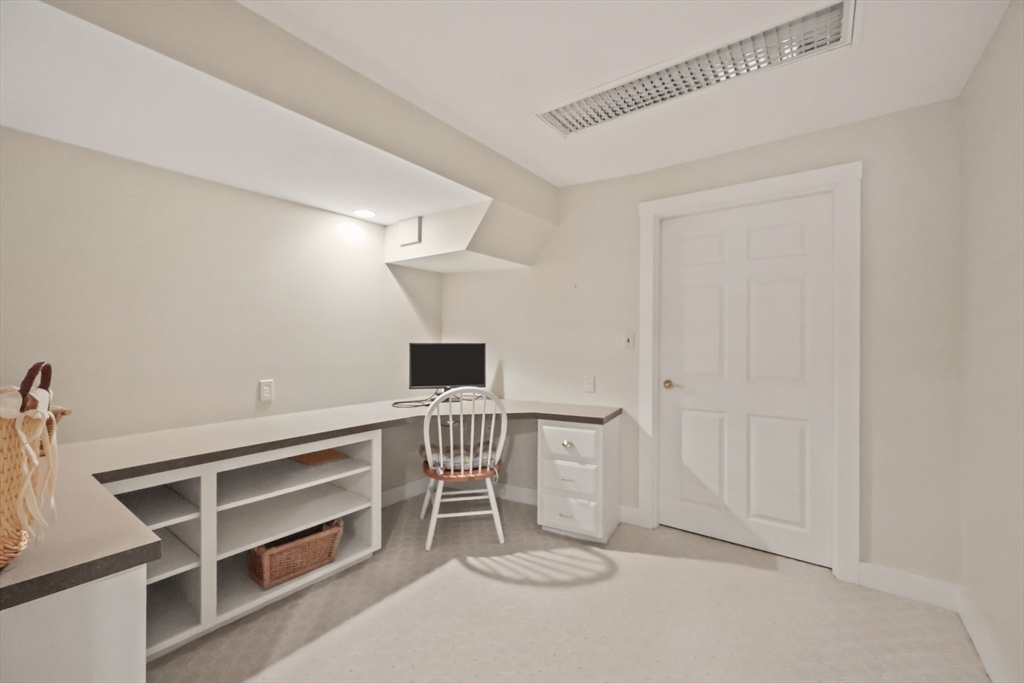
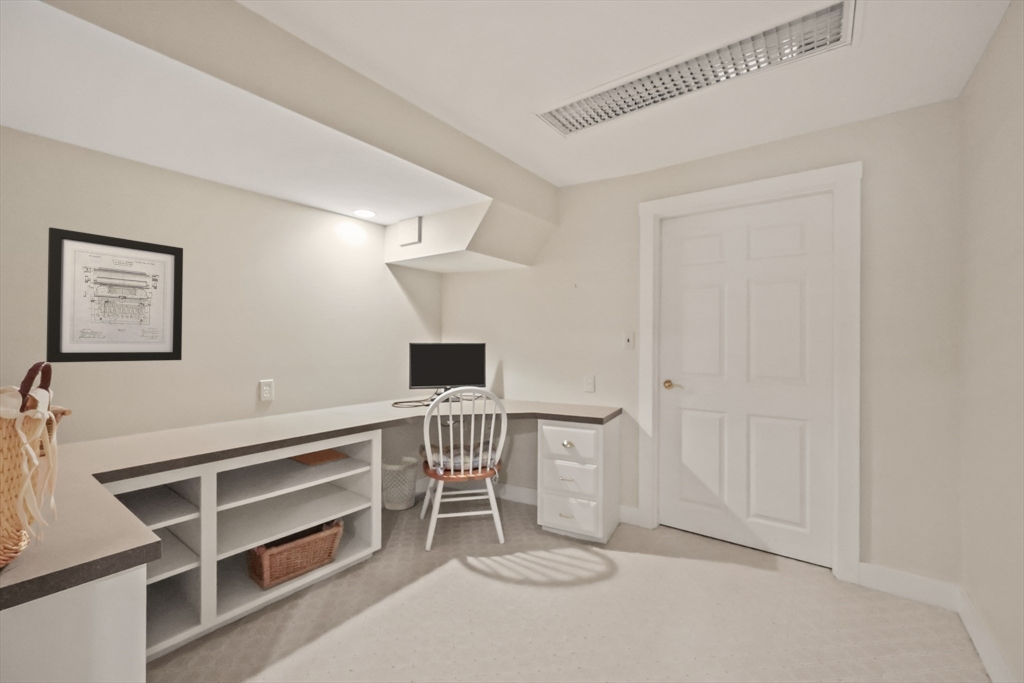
+ wastebasket [381,456,419,511]
+ wall art [45,226,184,364]
